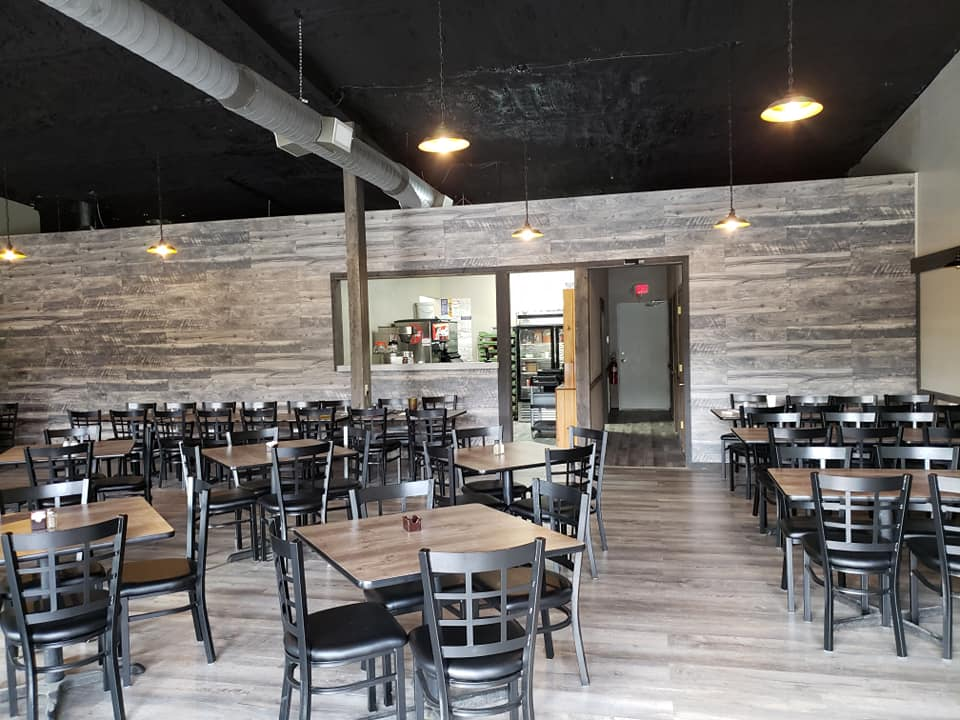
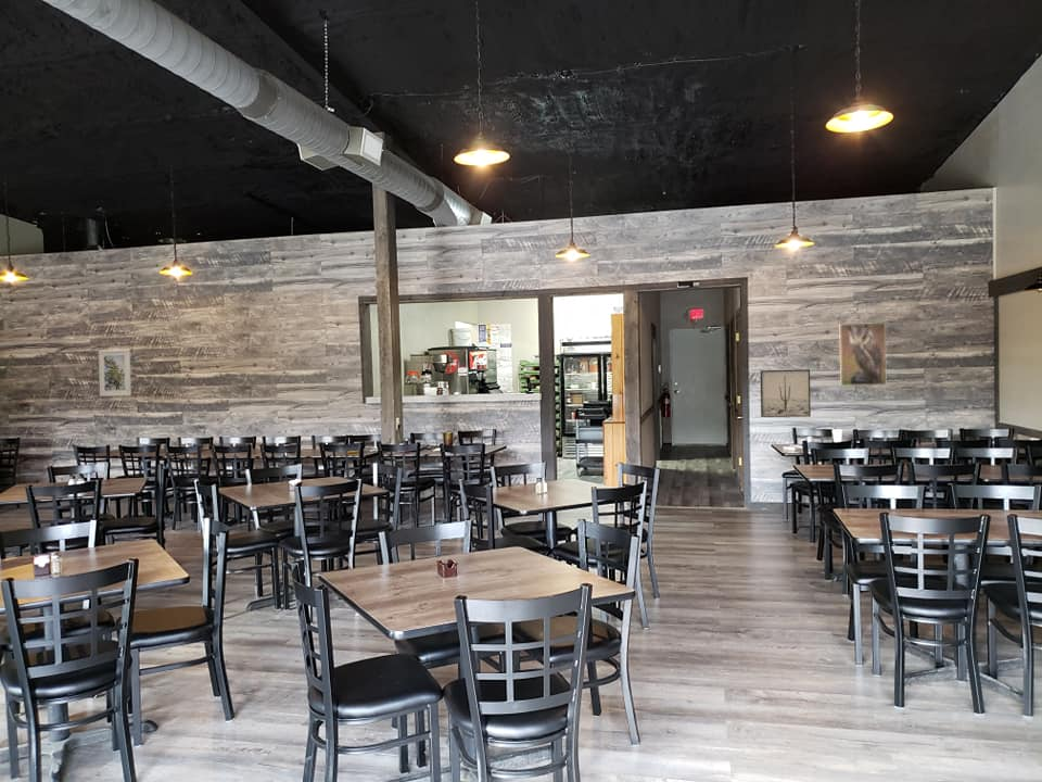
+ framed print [839,321,888,387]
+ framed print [98,349,132,398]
+ wall art [760,368,812,418]
